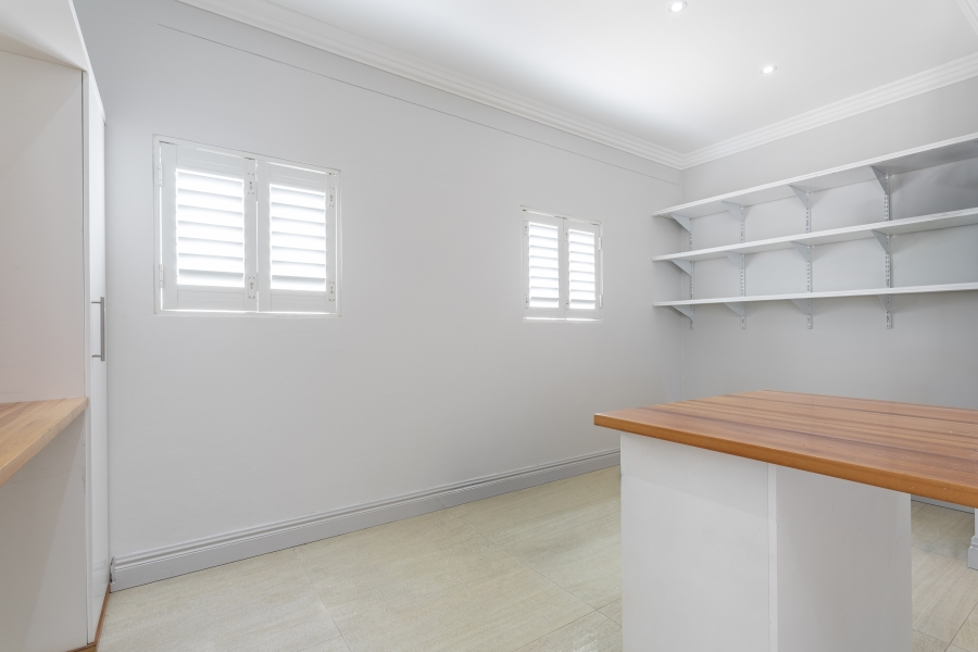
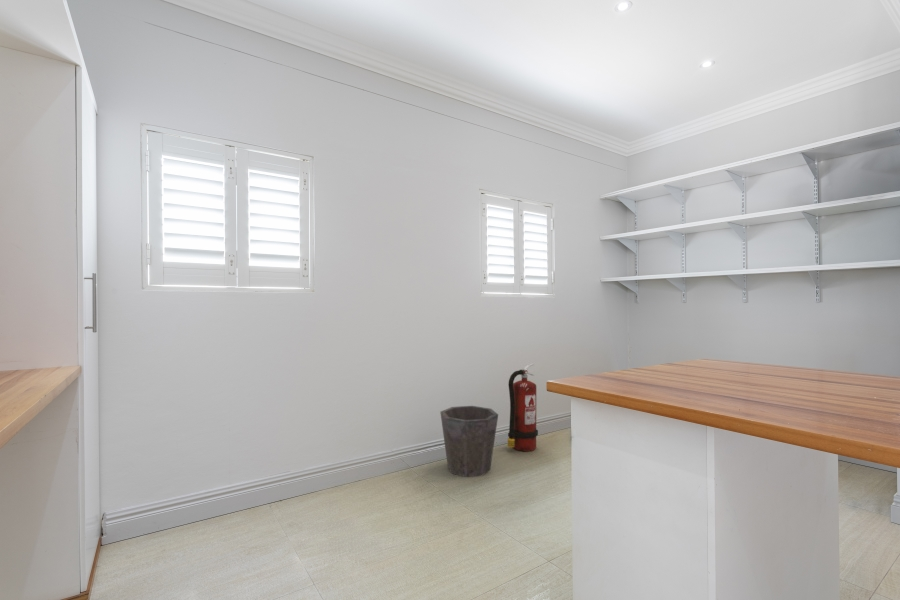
+ fire extinguisher [506,363,539,452]
+ waste bin [439,405,499,478]
